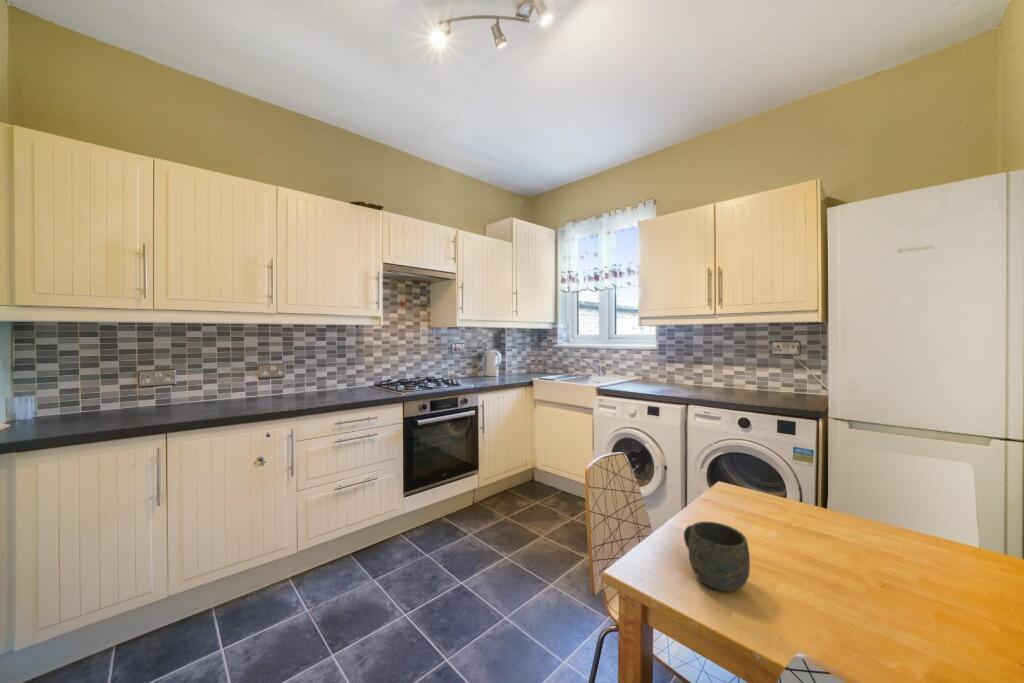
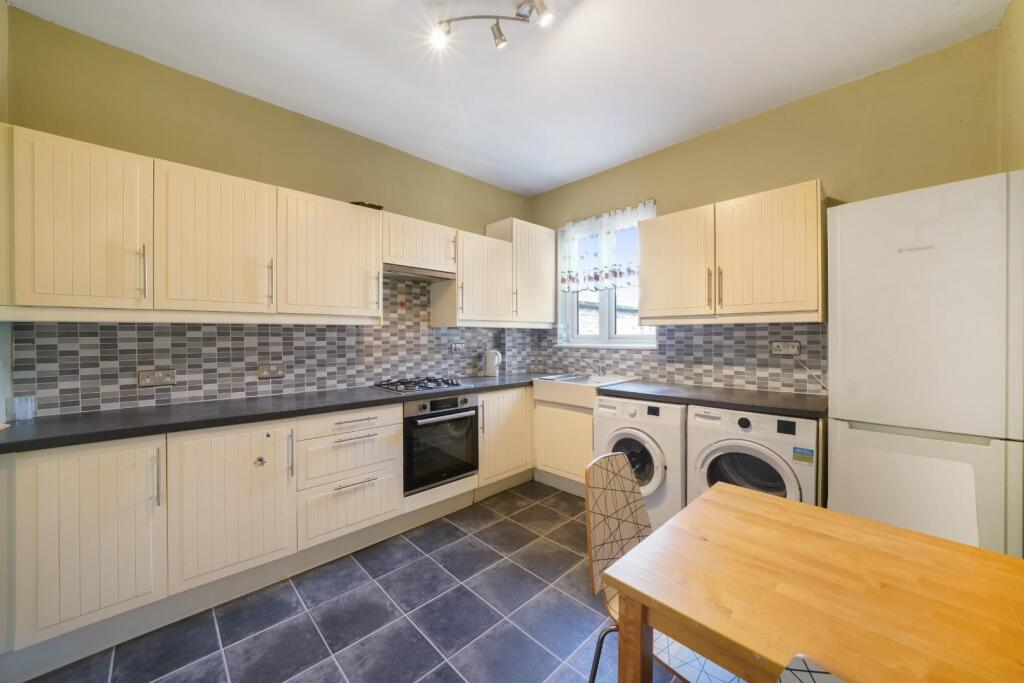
- mug [683,521,751,593]
